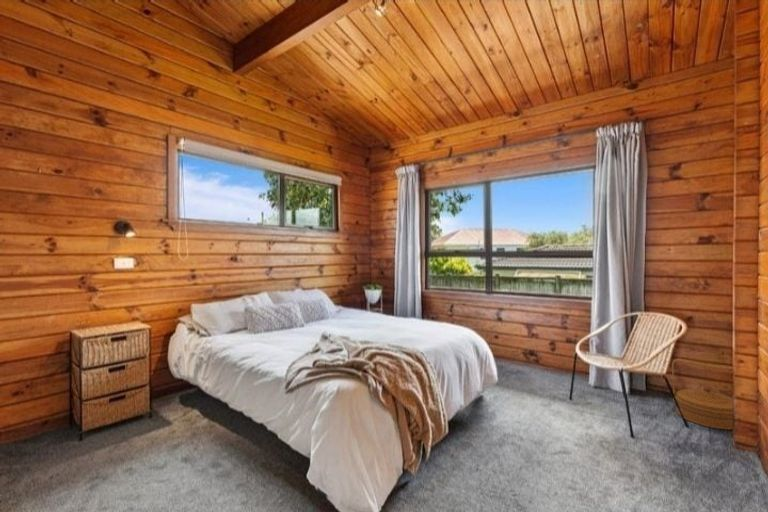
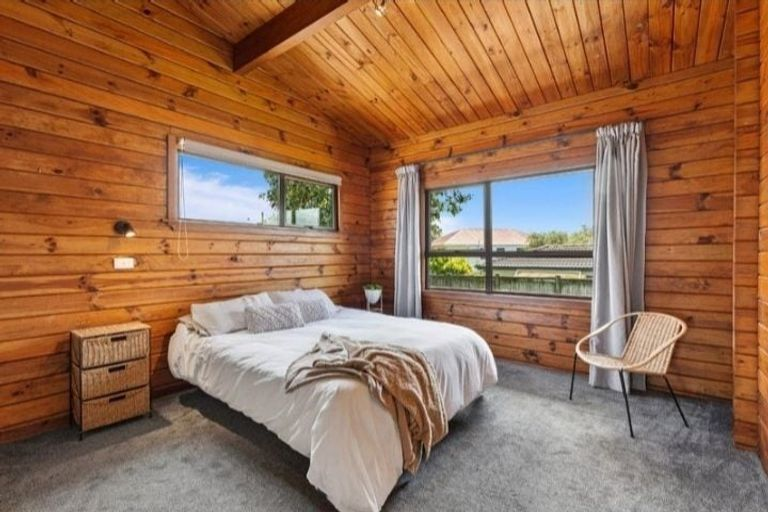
- woven basket [671,358,734,431]
